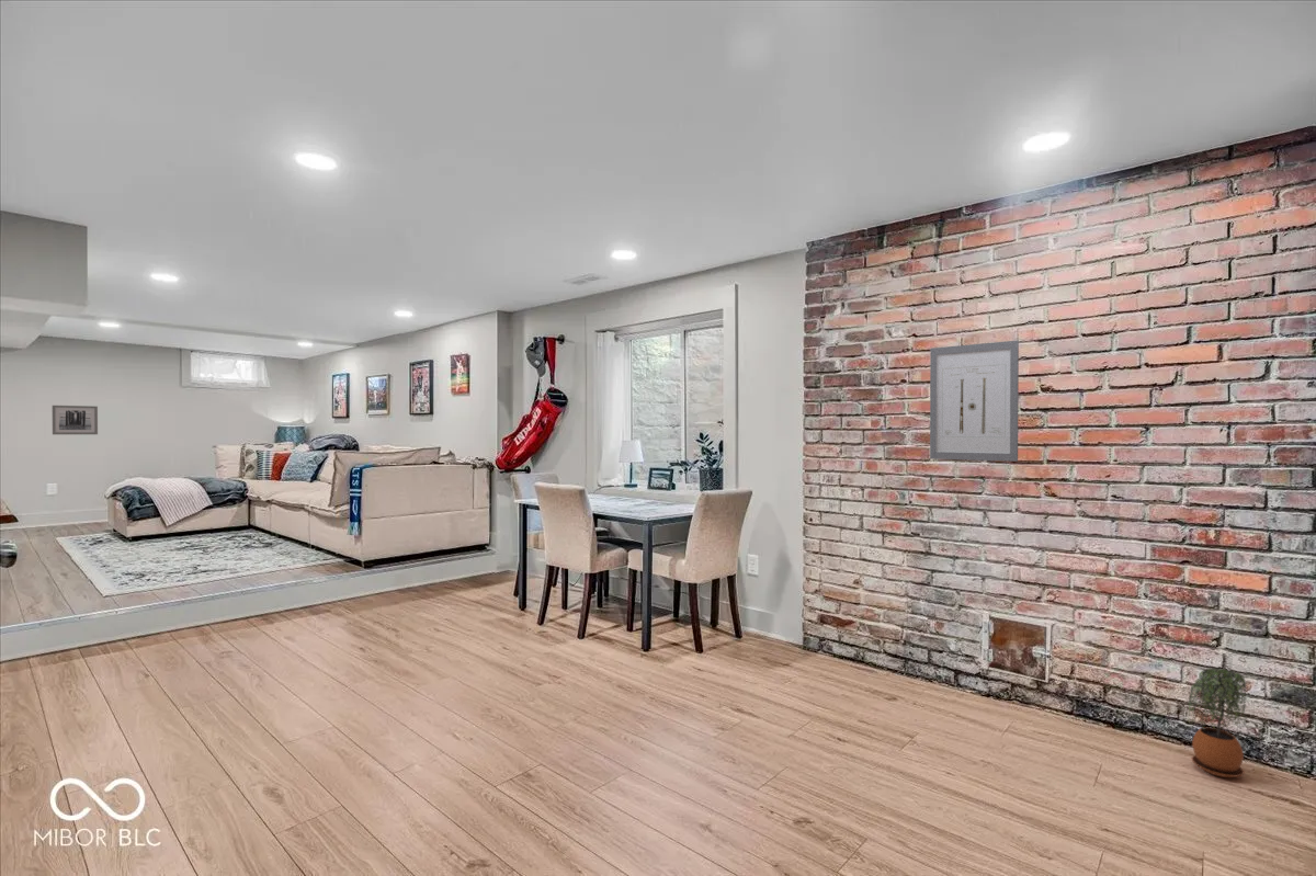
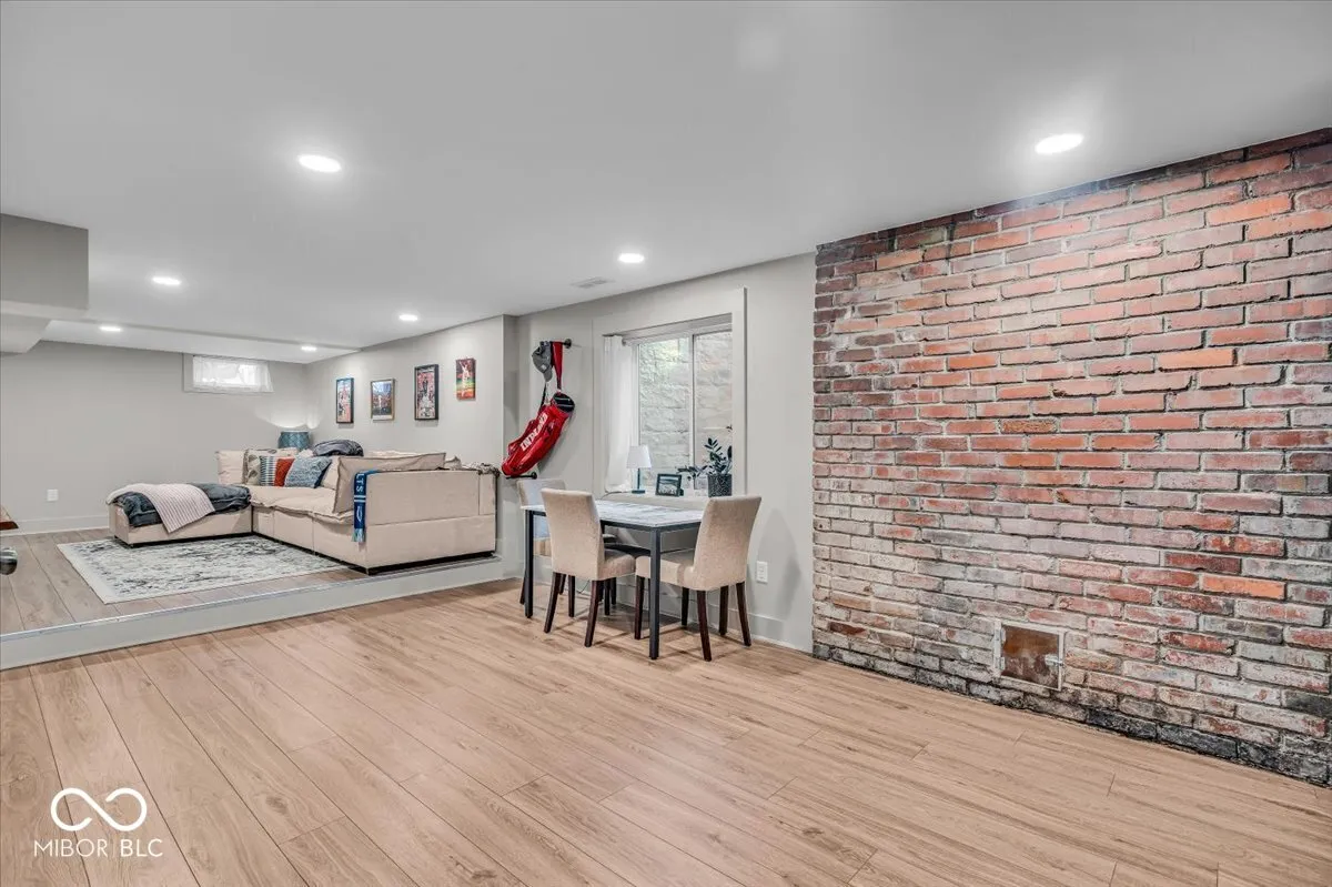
- potted plant [1183,667,1249,778]
- wall art [929,340,1020,463]
- wall art [52,405,99,435]
